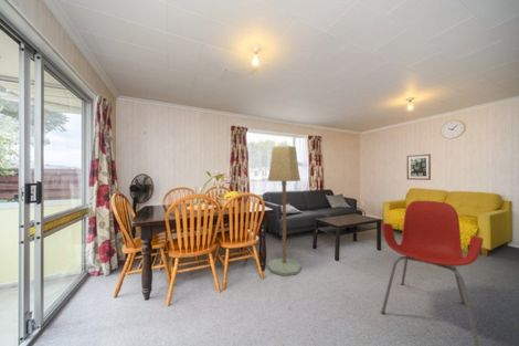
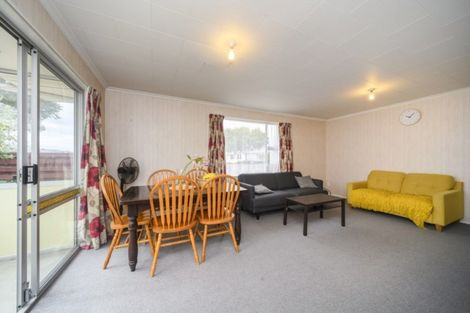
- floor lamp [266,145,303,277]
- wall art [405,153,432,181]
- armchair [380,200,485,346]
